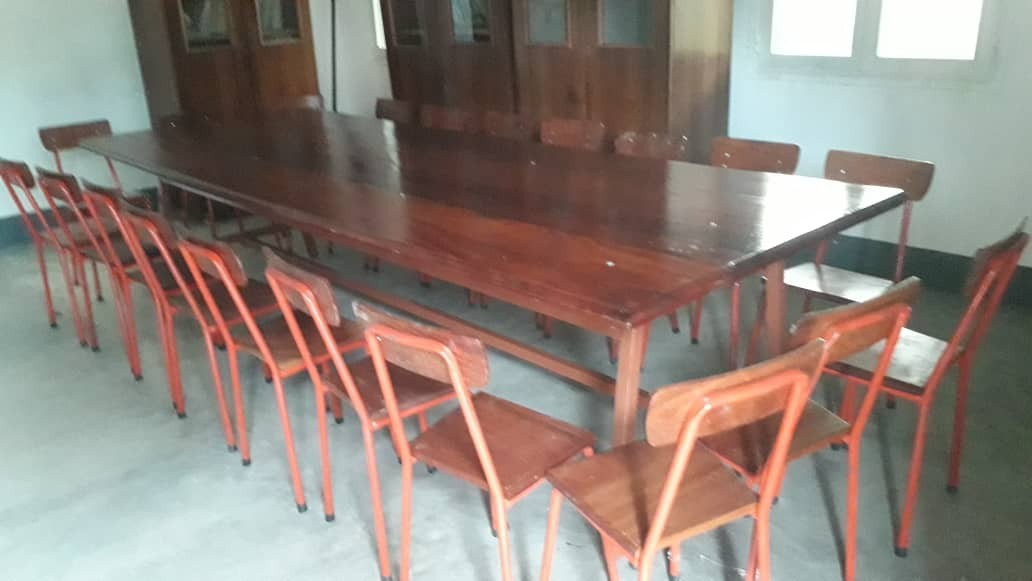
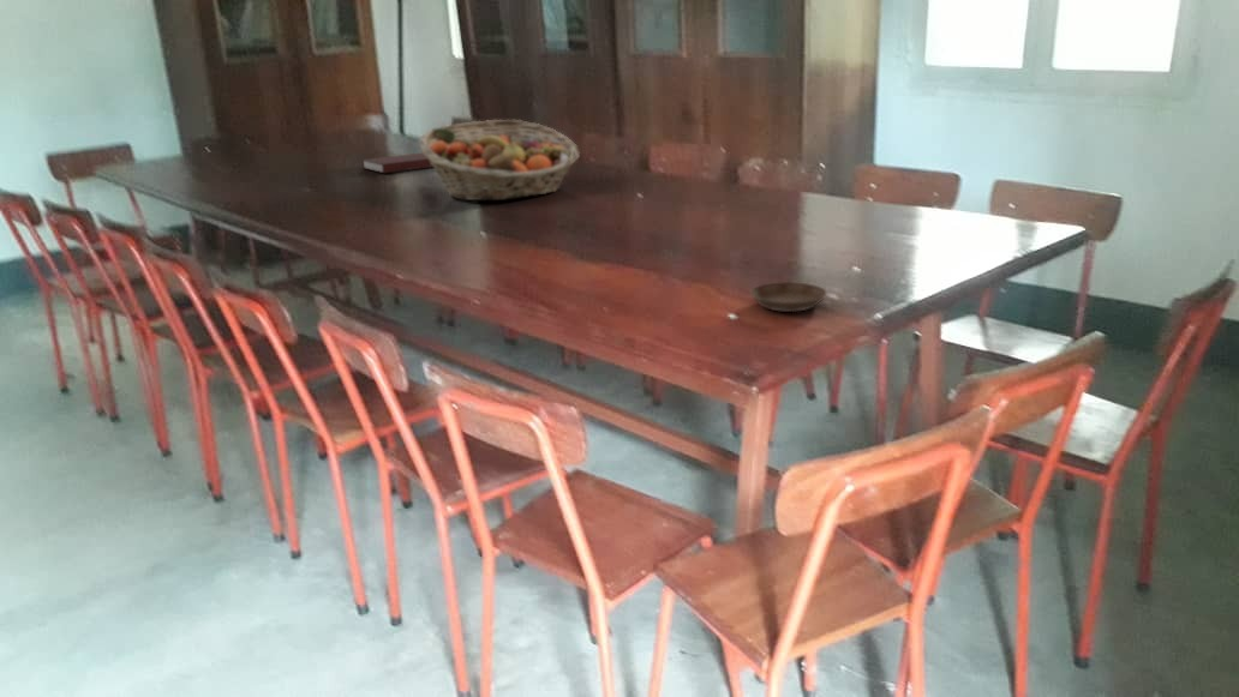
+ notebook [361,151,433,174]
+ saucer [749,281,828,313]
+ fruit basket [419,119,581,202]
